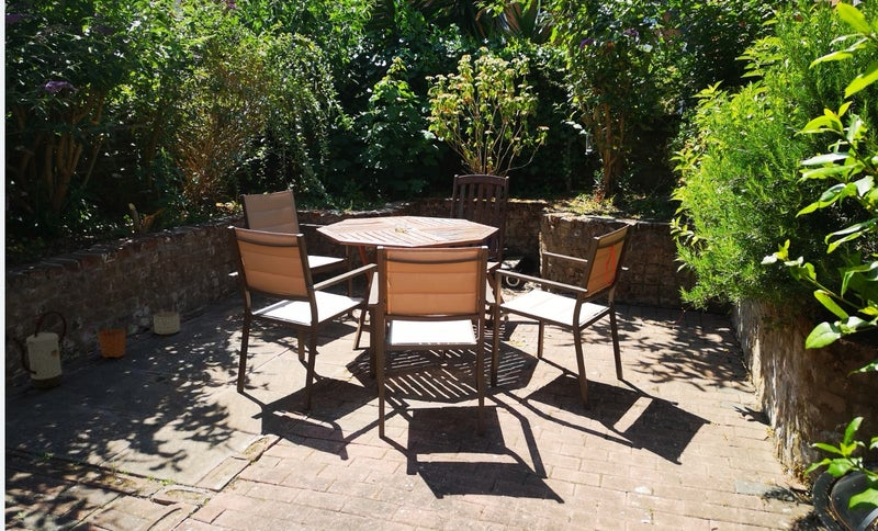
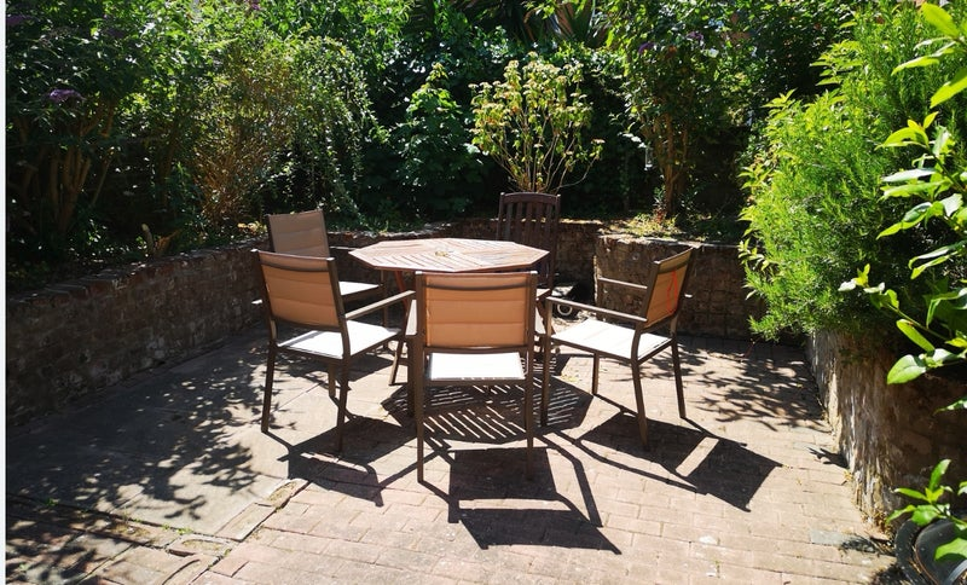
- watering can [11,309,68,389]
- planter [153,310,181,336]
- plant pot [97,319,126,359]
